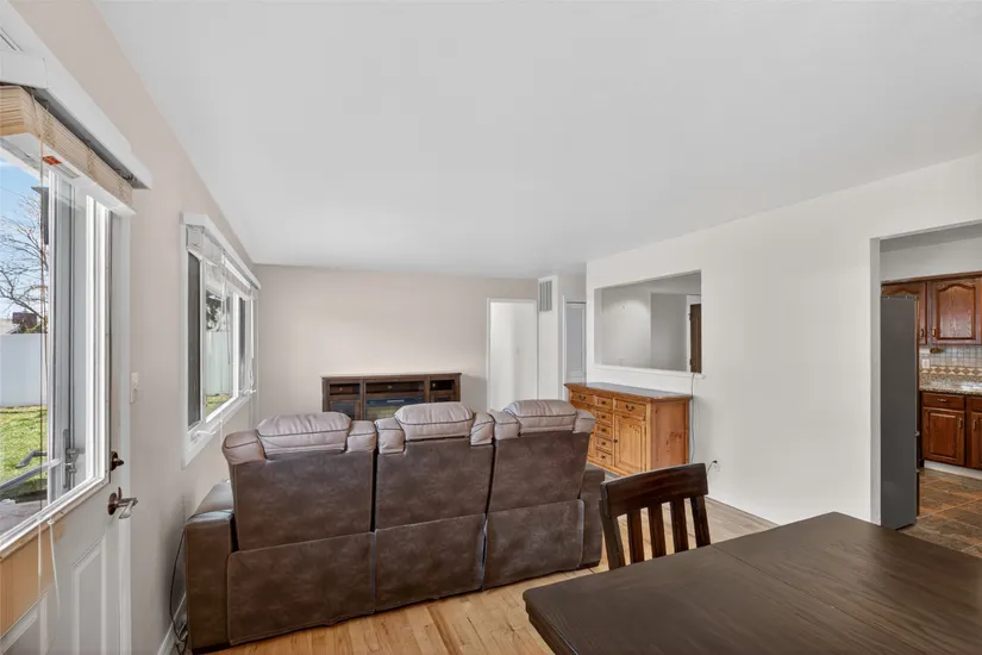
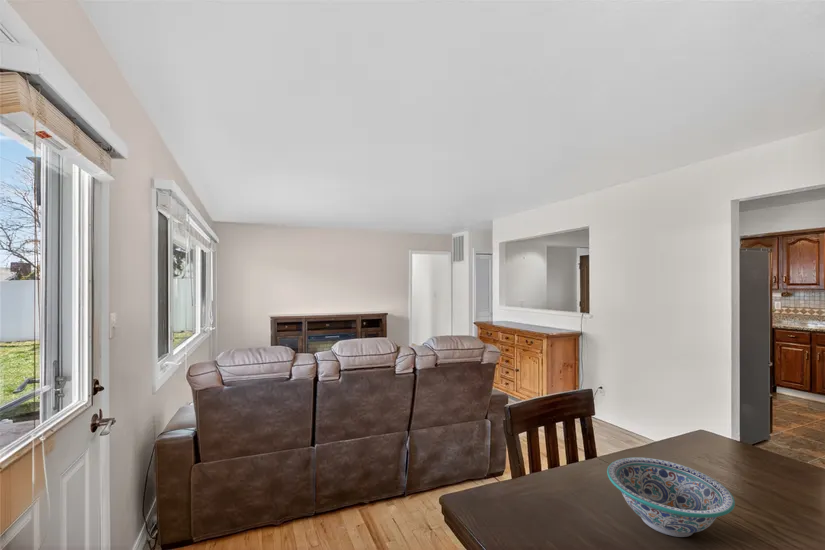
+ decorative bowl [606,457,736,538]
